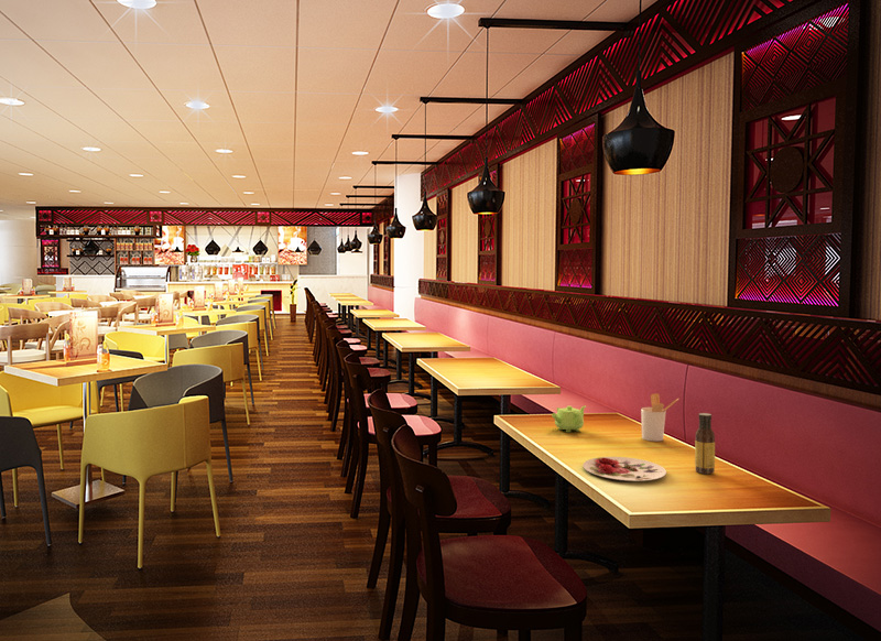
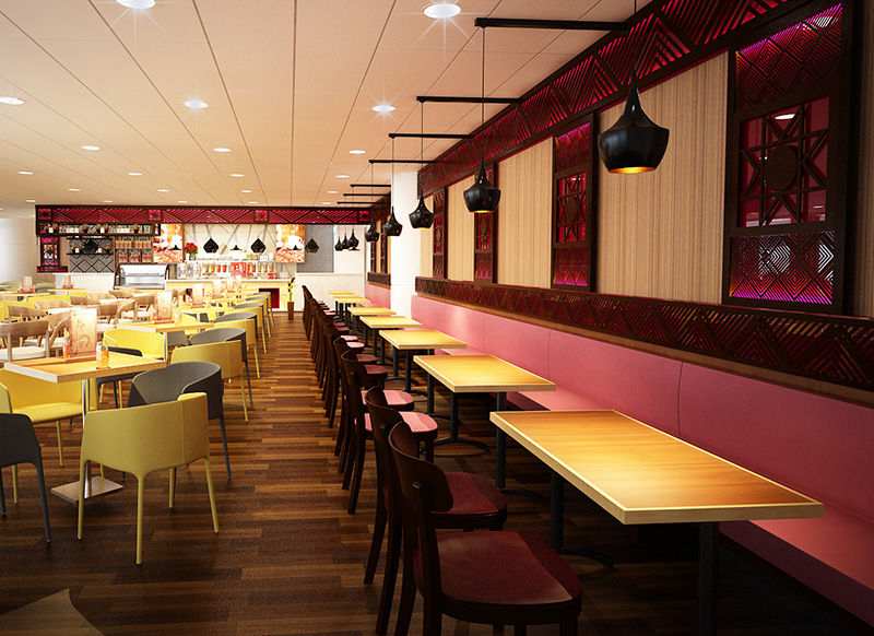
- plate [583,456,667,482]
- sauce bottle [694,412,716,475]
- utensil holder [640,392,679,443]
- teapot [551,404,587,434]
